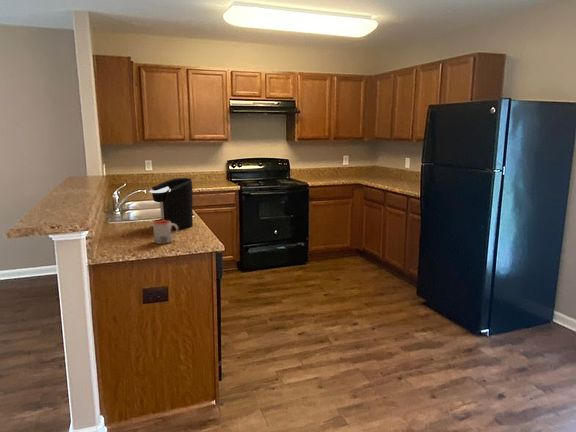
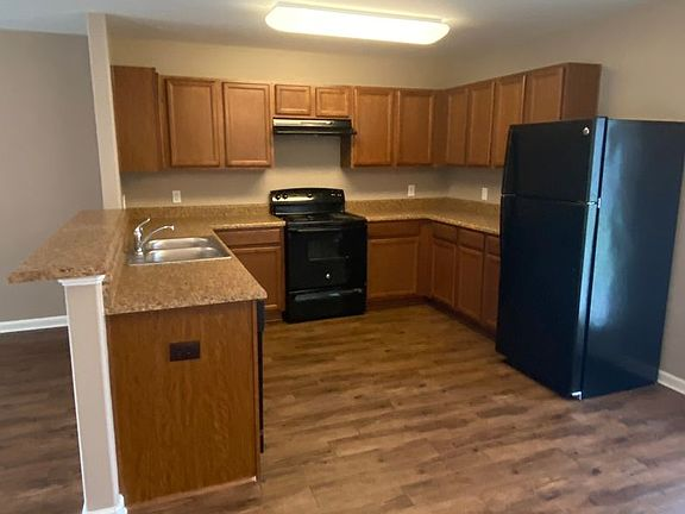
- mug [152,220,179,245]
- coffee maker [148,177,194,231]
